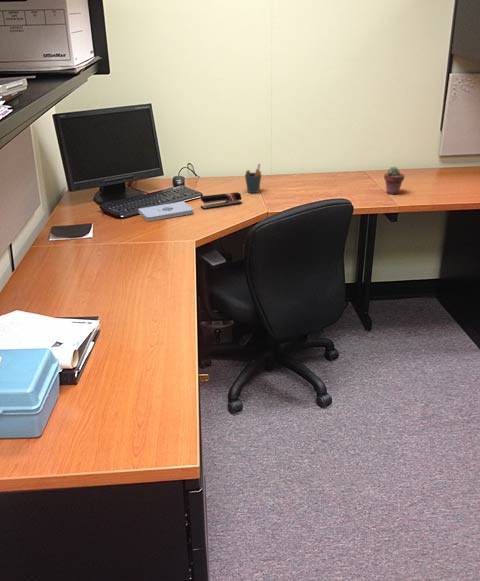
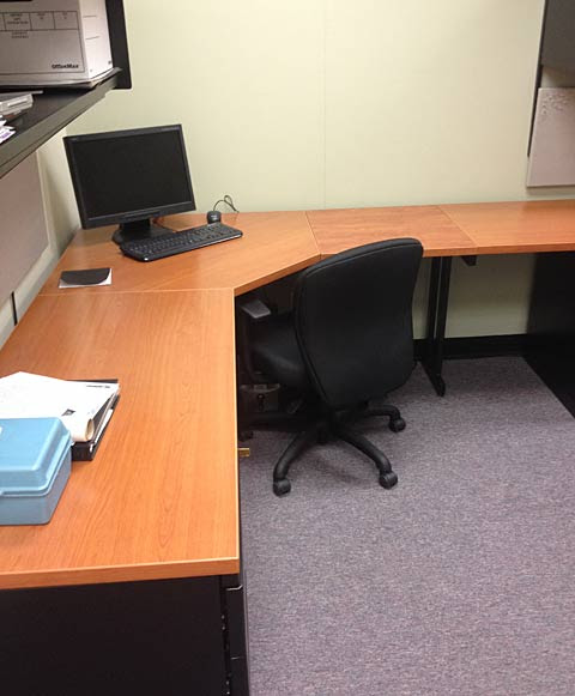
- notepad [137,200,194,222]
- stapler [200,191,243,210]
- pen holder [244,163,263,194]
- potted succulent [383,166,405,195]
